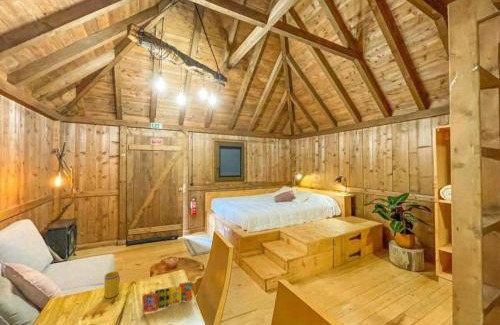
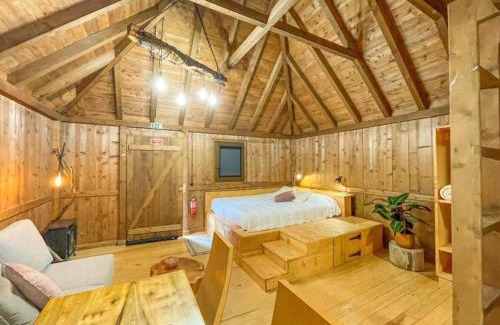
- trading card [141,281,193,313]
- mug [103,270,121,299]
